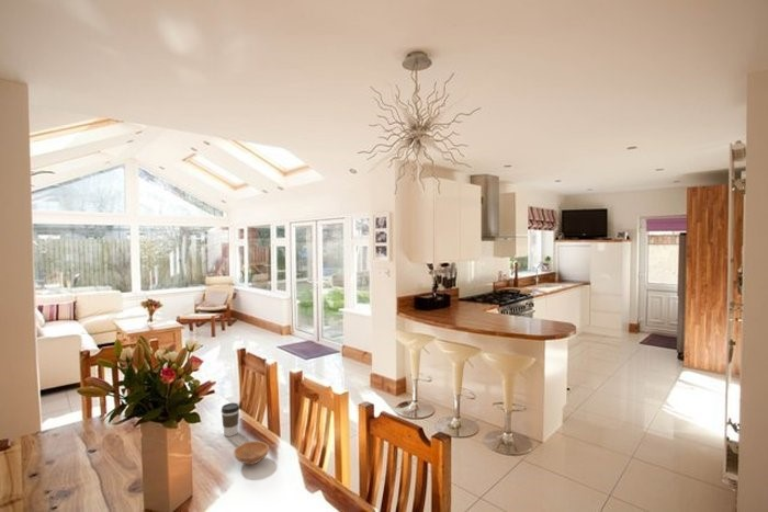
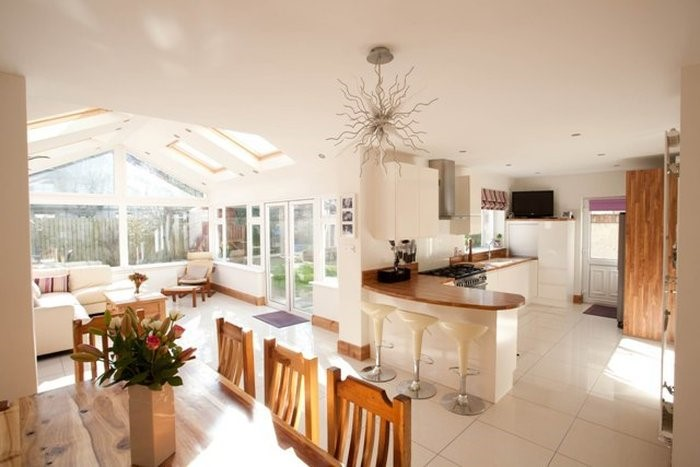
- bowl [233,440,270,466]
- coffee cup [221,402,240,437]
